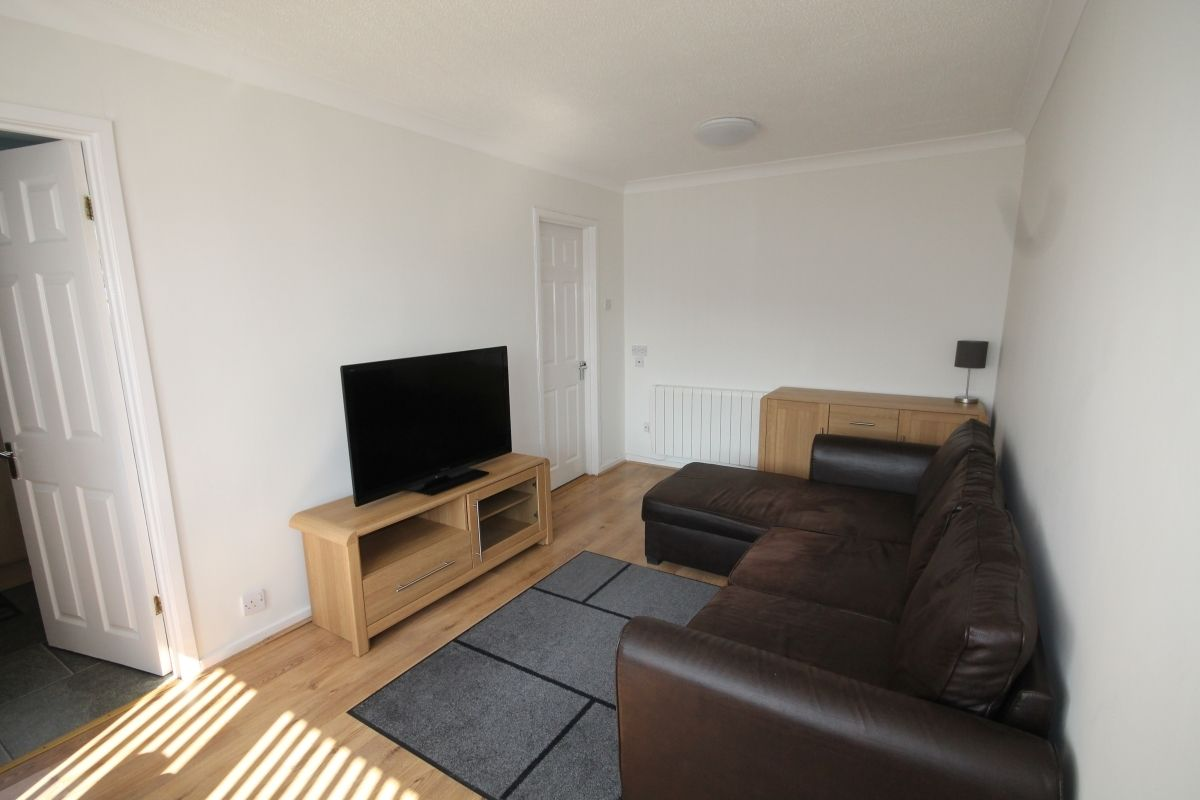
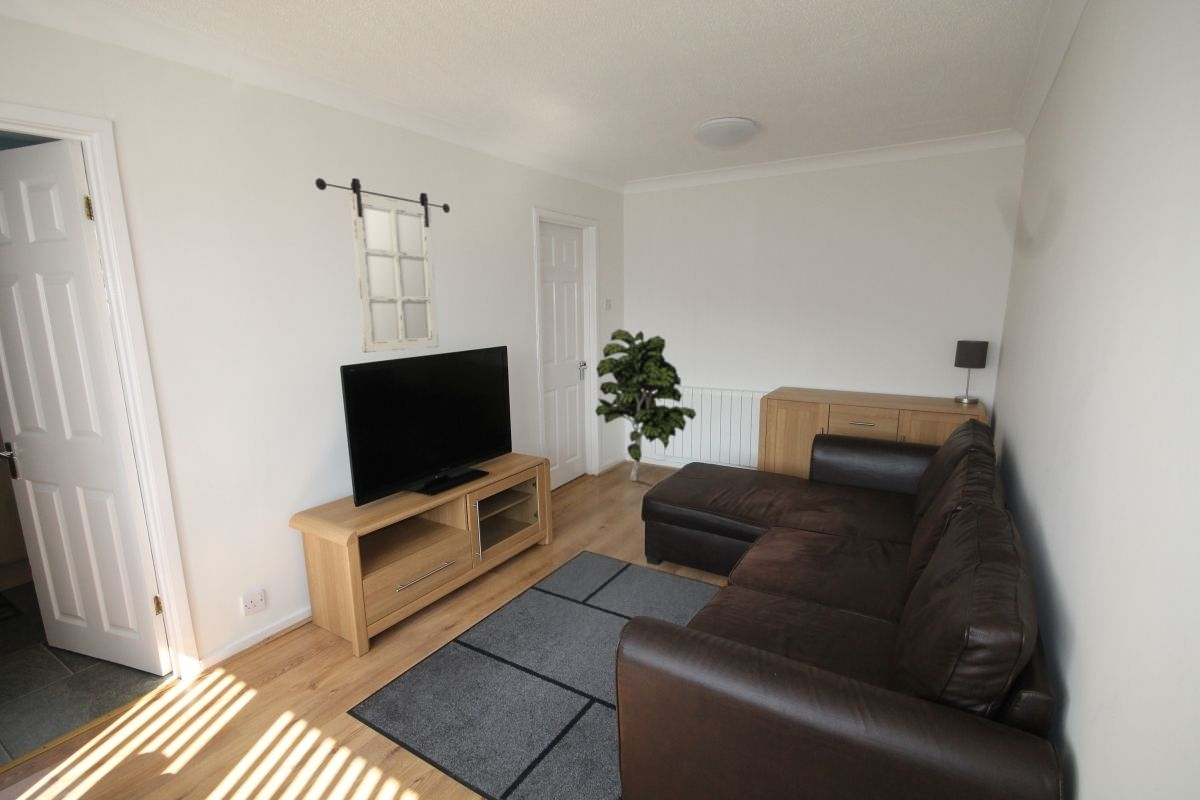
+ home mirror [314,177,451,353]
+ indoor plant [594,328,697,482]
